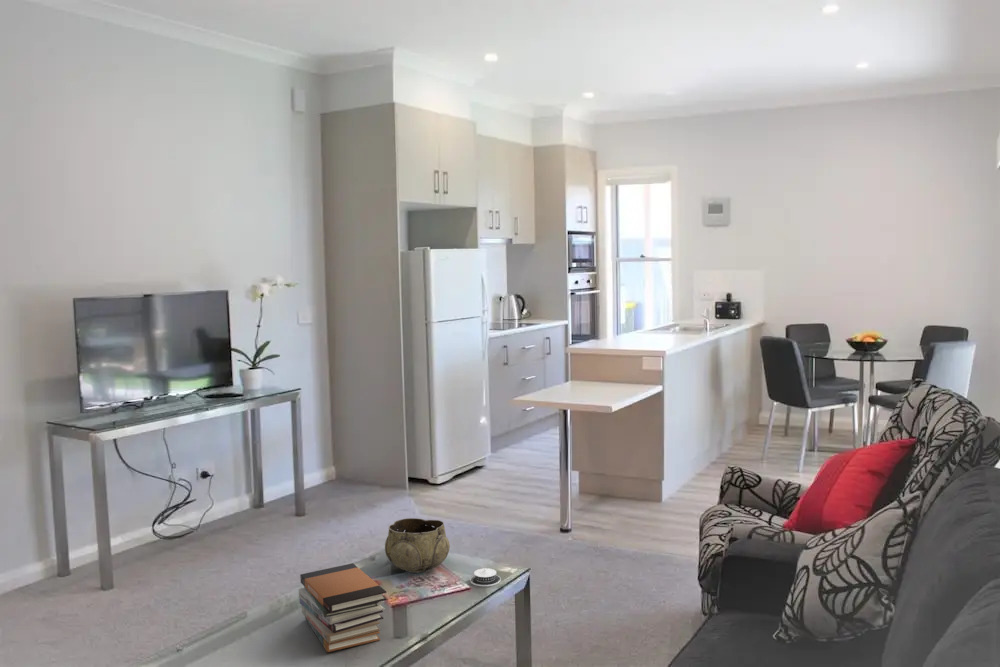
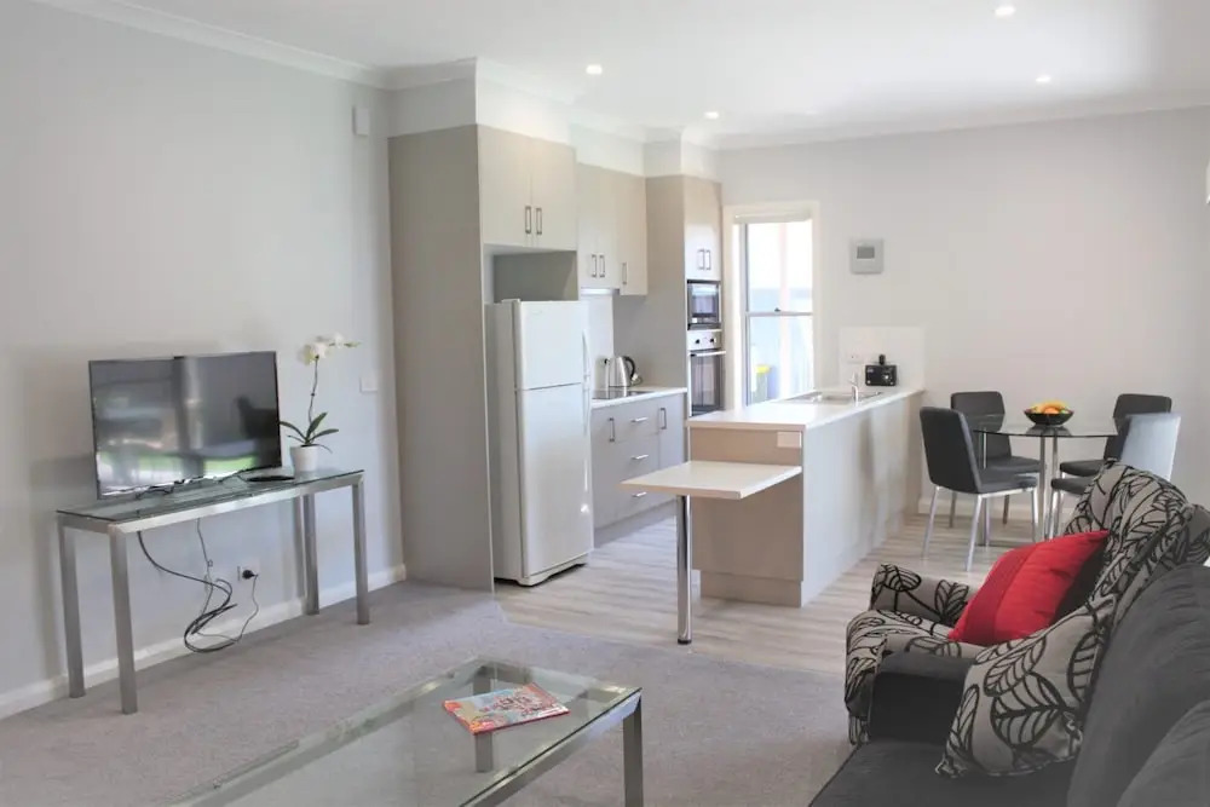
- architectural model [469,567,502,587]
- decorative bowl [384,517,451,574]
- book stack [298,562,388,653]
